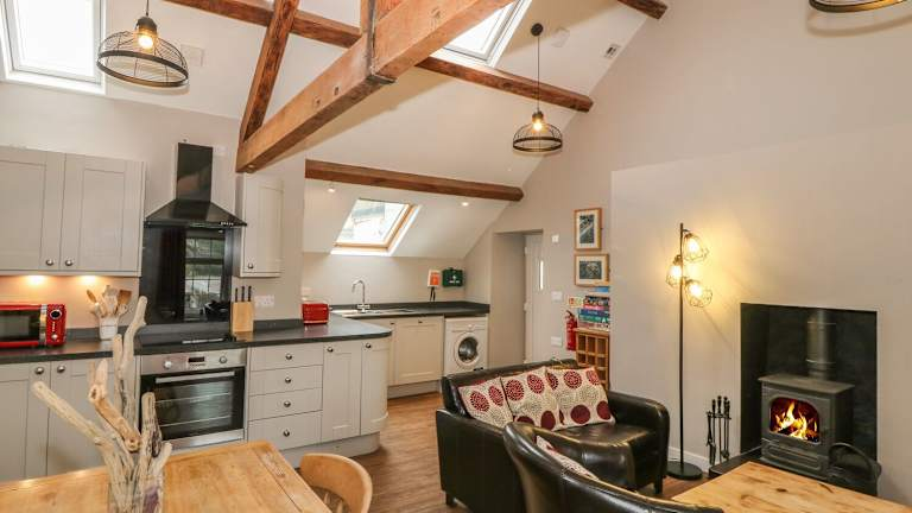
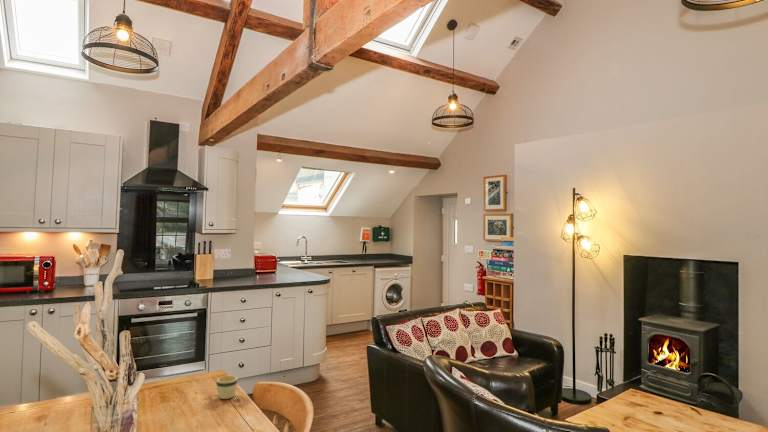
+ mug [216,375,238,400]
